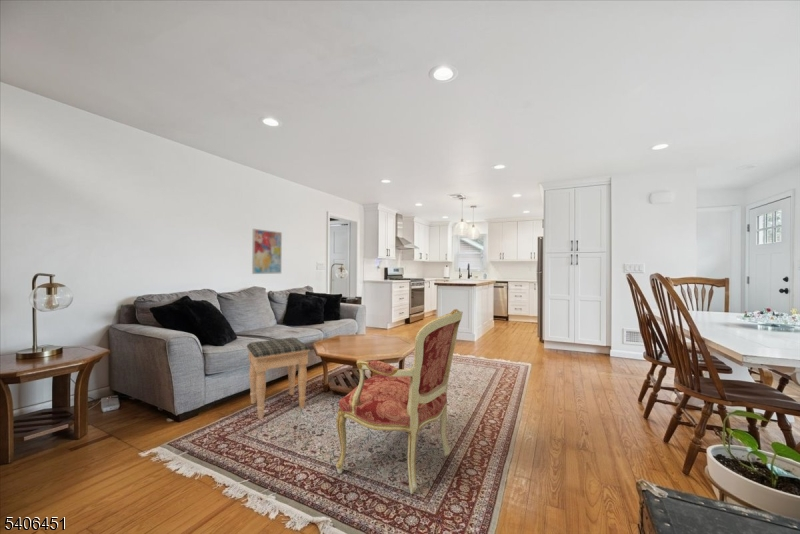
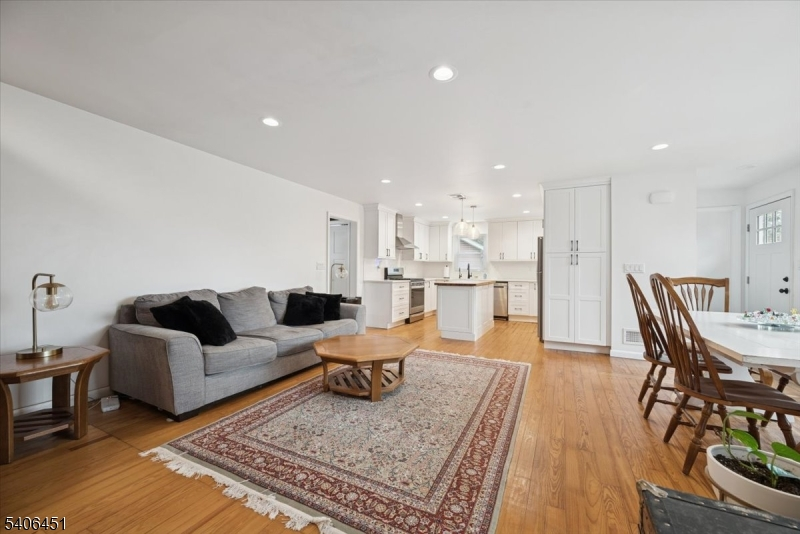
- wall art [251,228,283,275]
- armchair [335,308,464,495]
- footstool [246,336,311,420]
